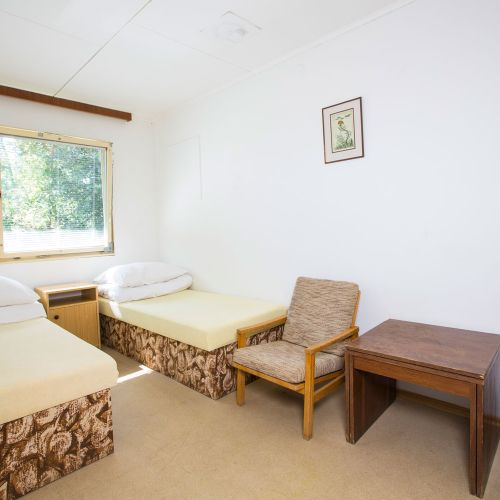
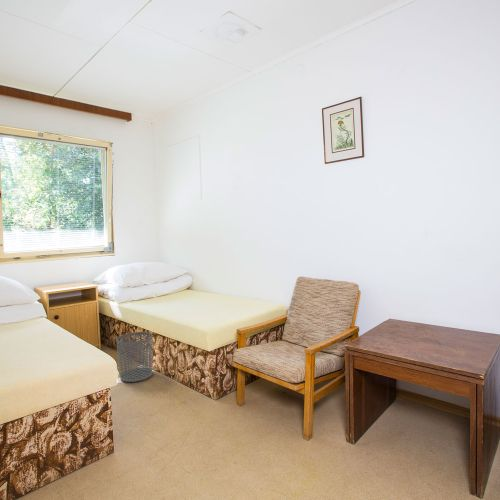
+ waste bin [116,331,154,383]
